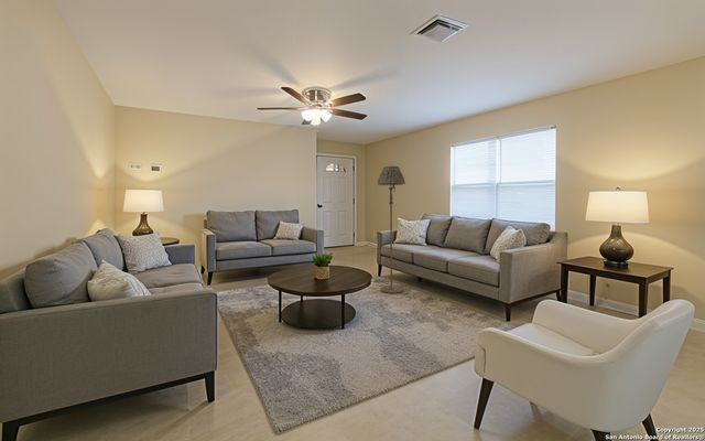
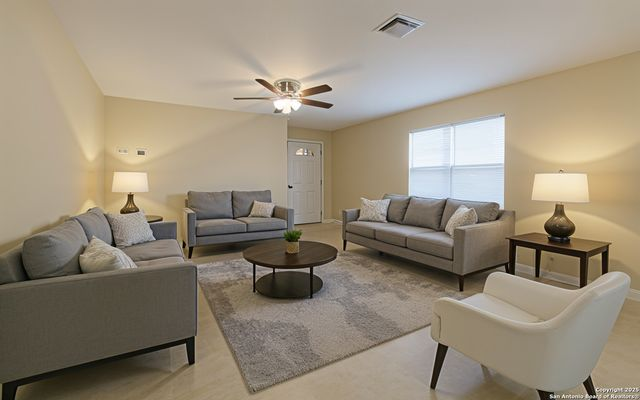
- floor lamp [376,165,406,294]
